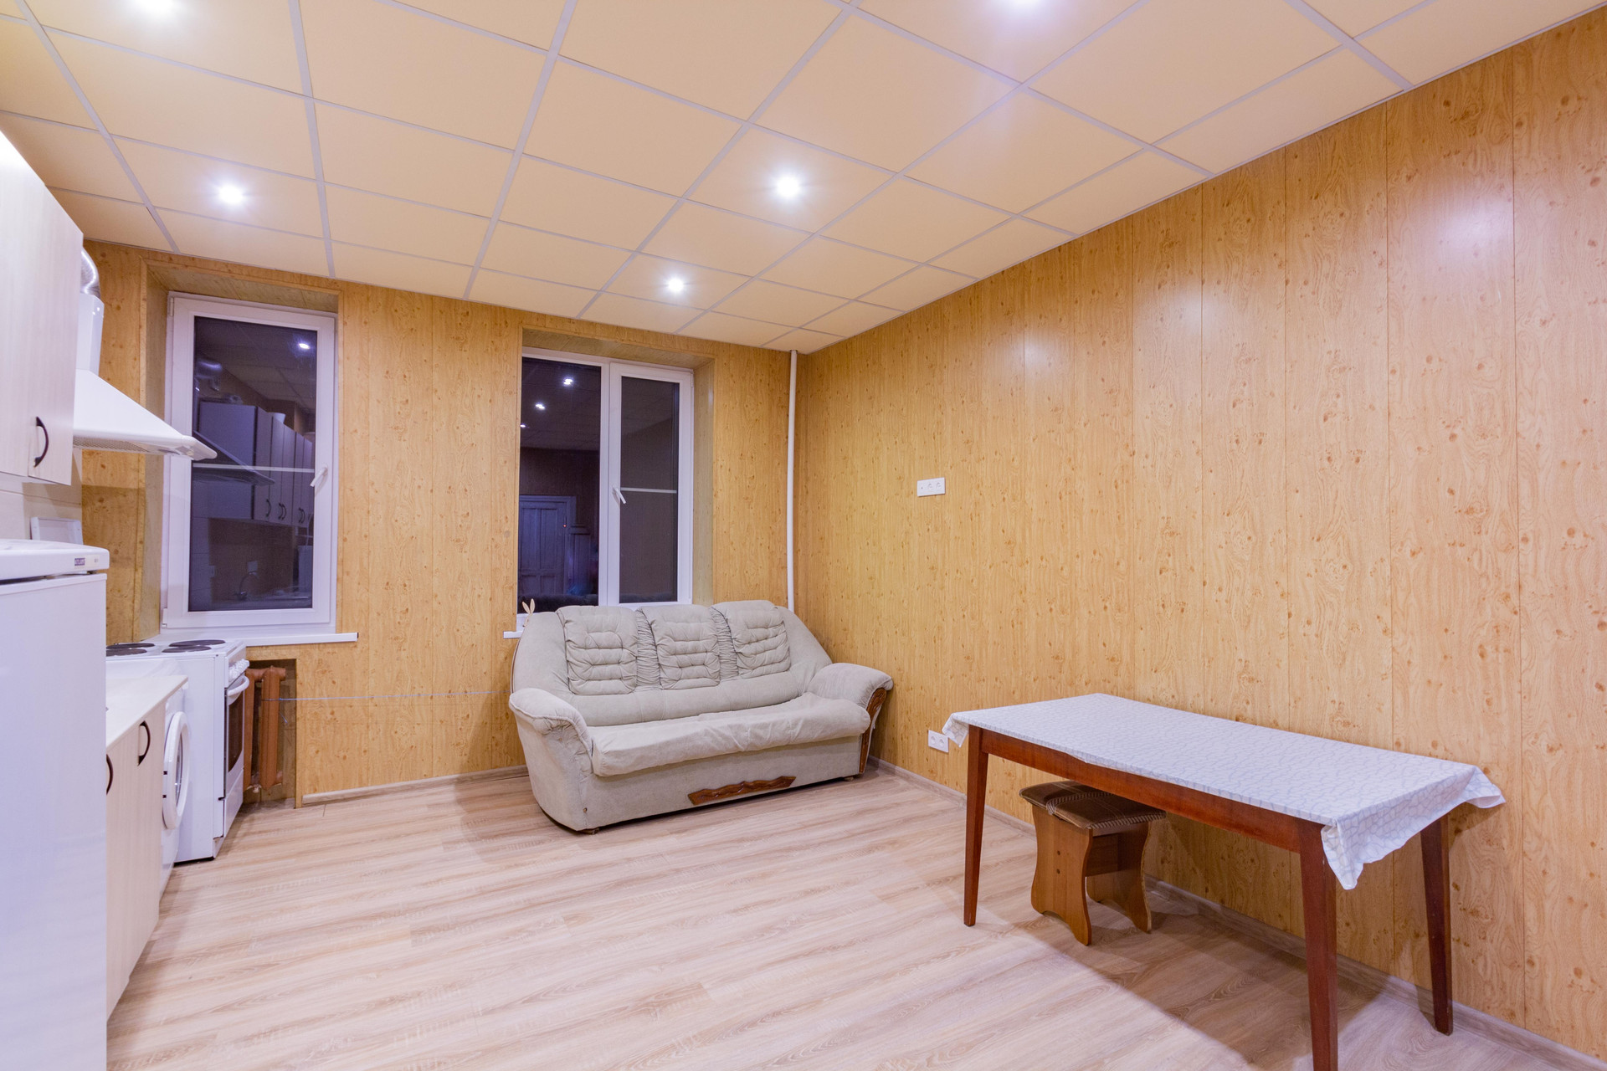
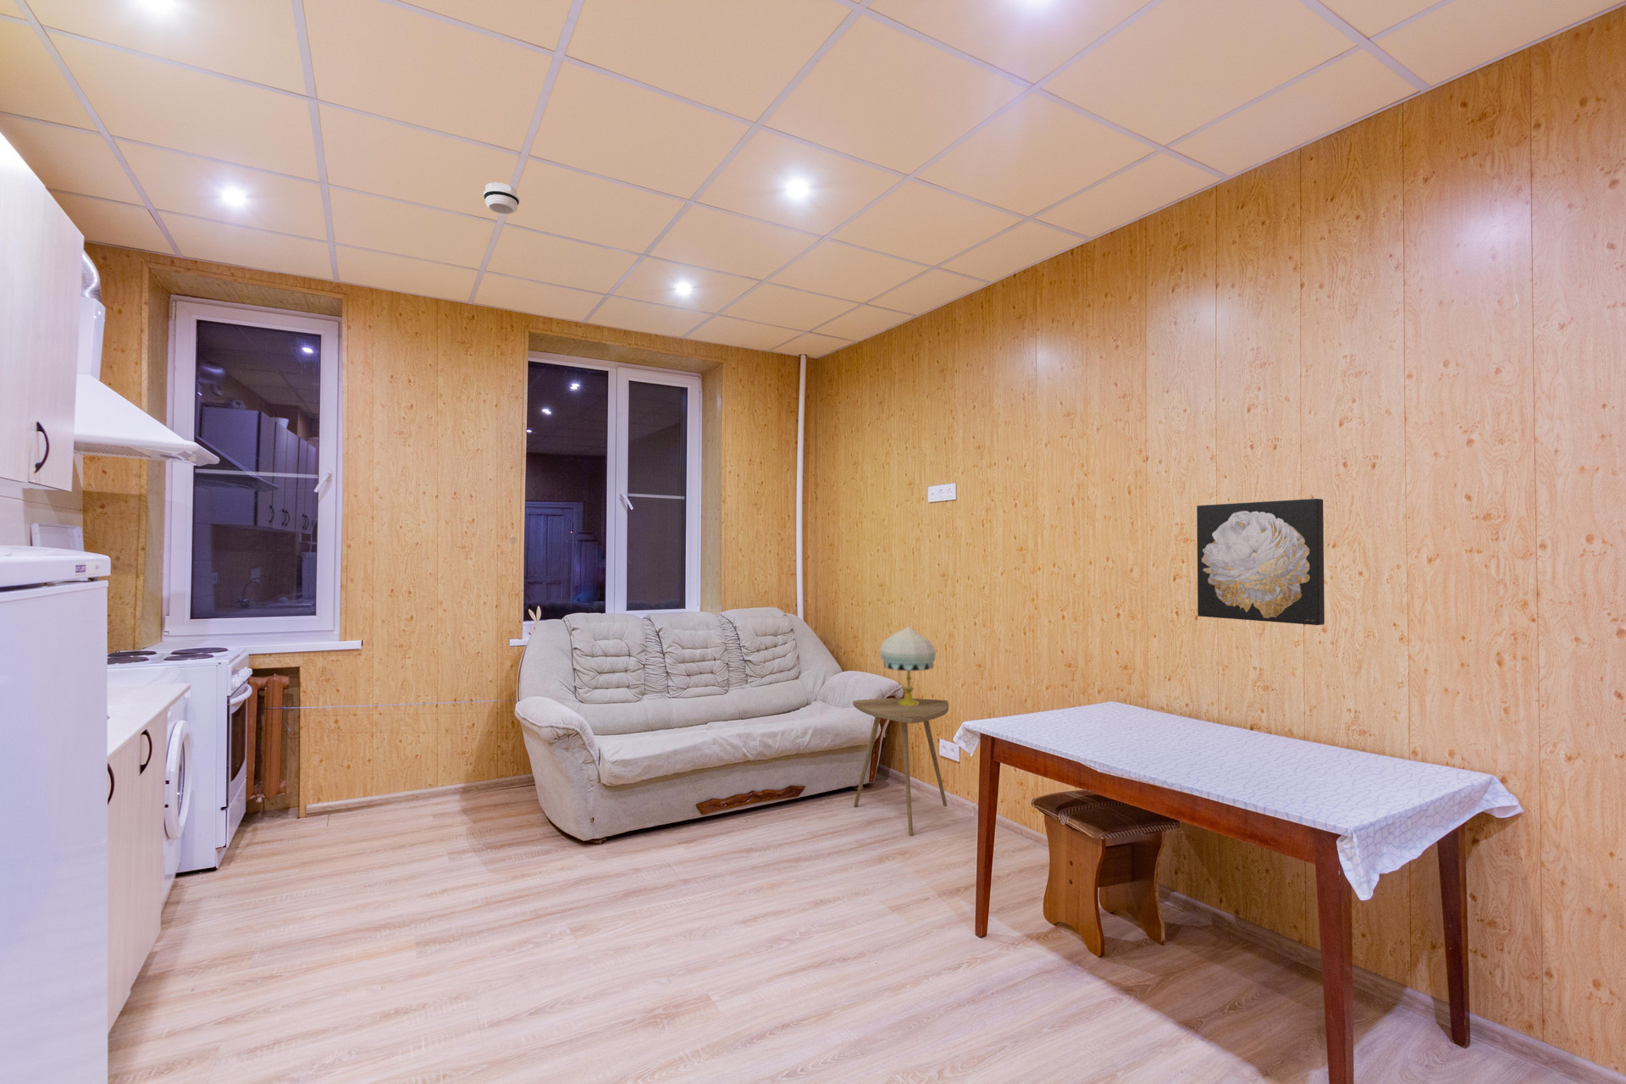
+ table lamp [880,625,936,705]
+ smoke detector [483,183,520,215]
+ wall art [1195,498,1326,625]
+ side table [852,698,950,837]
